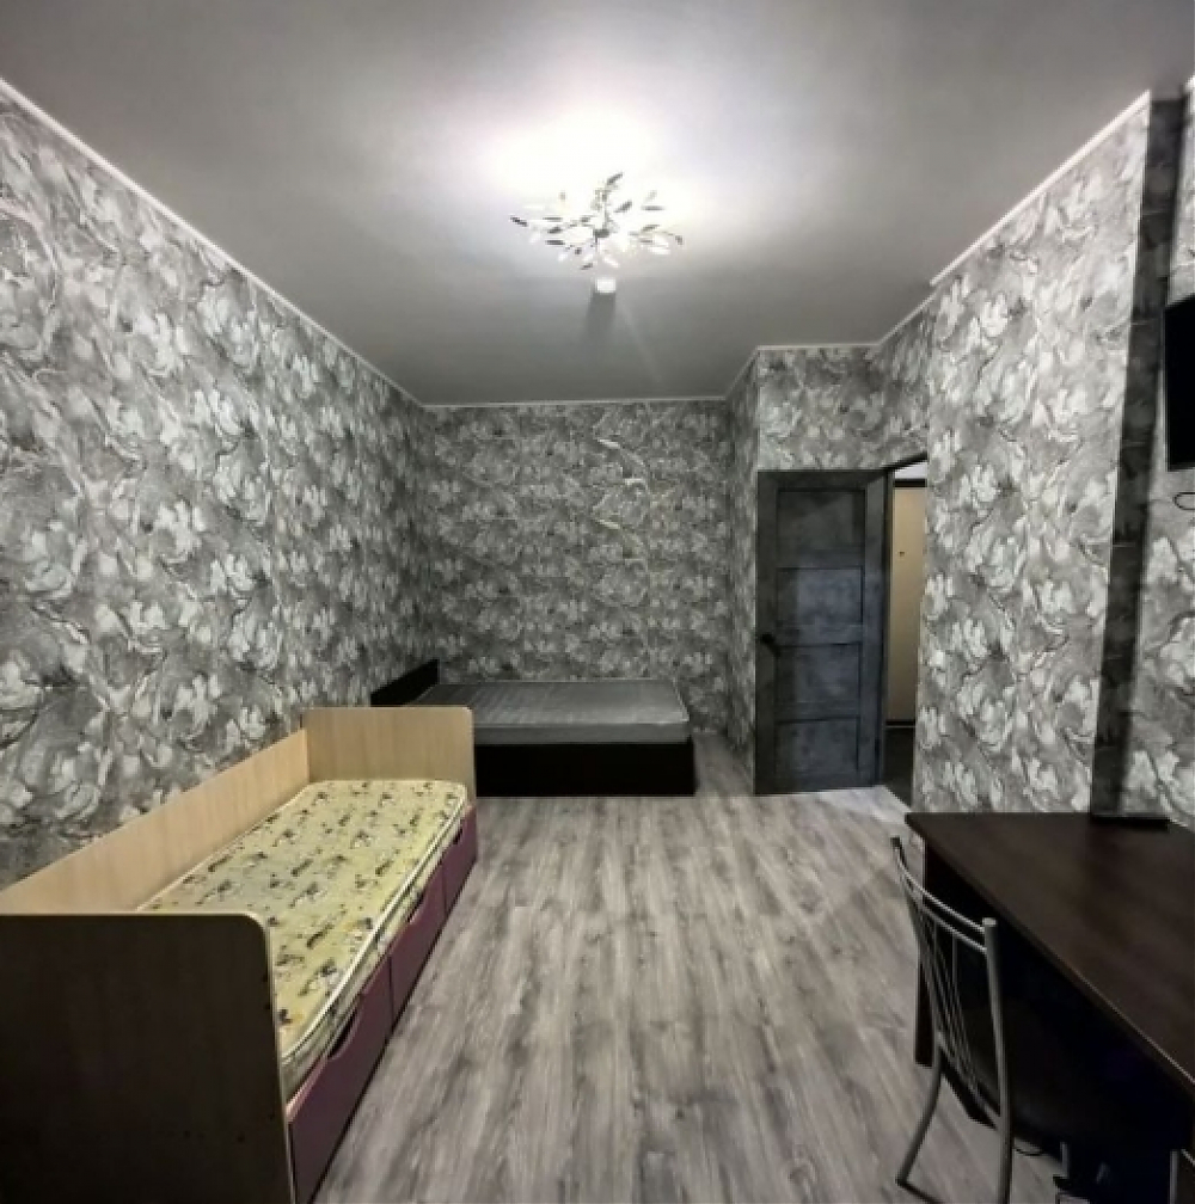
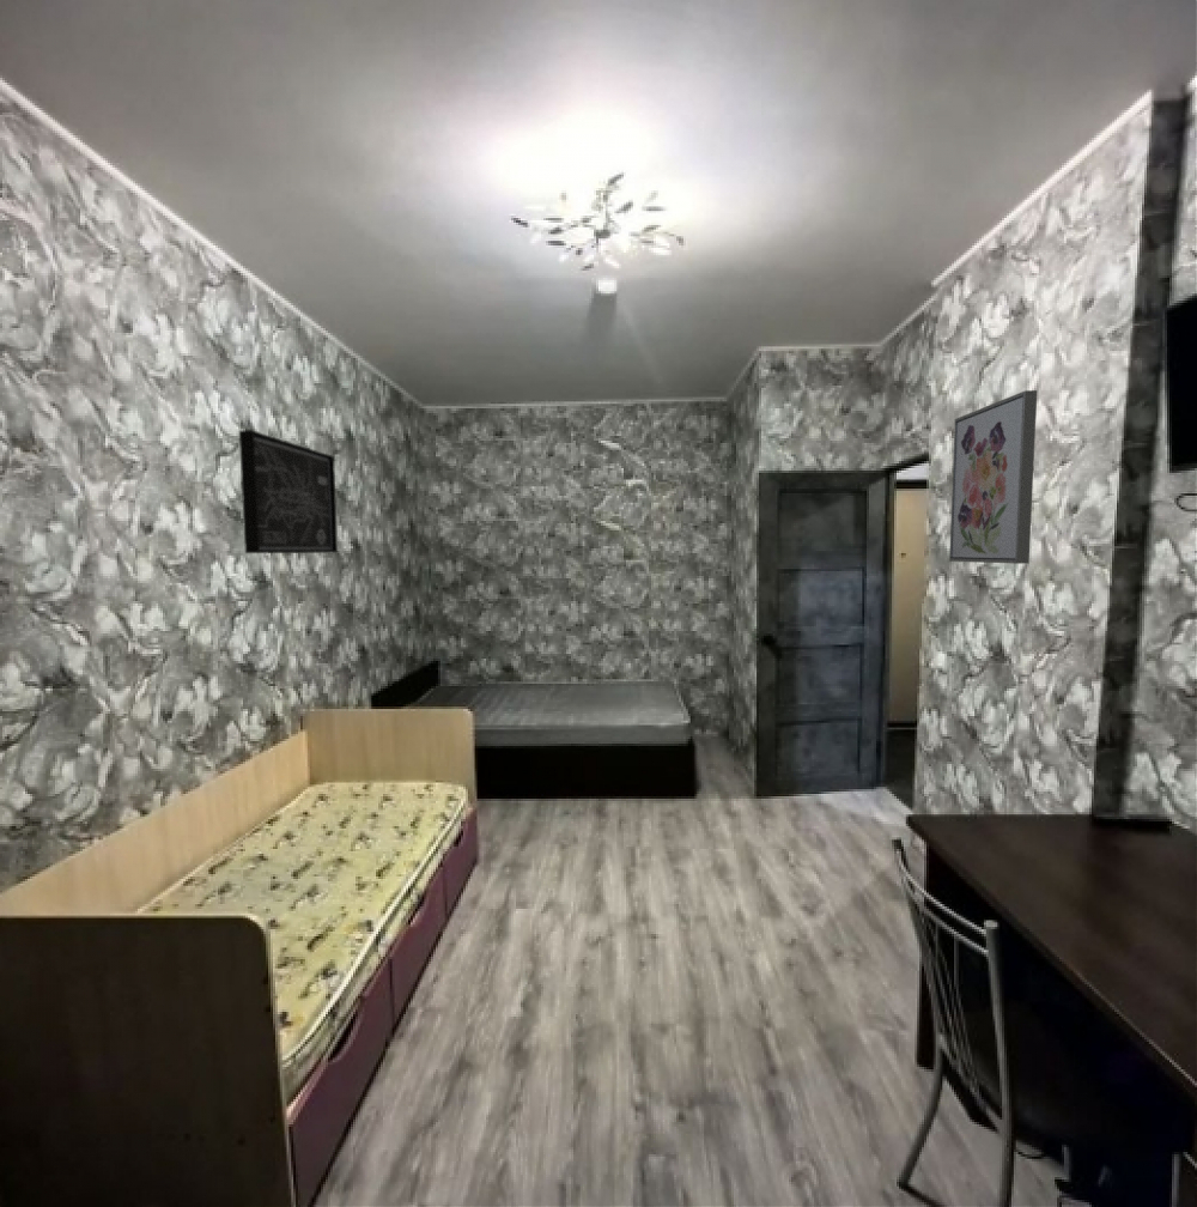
+ wall art [238,429,339,554]
+ wall art [948,389,1038,565]
